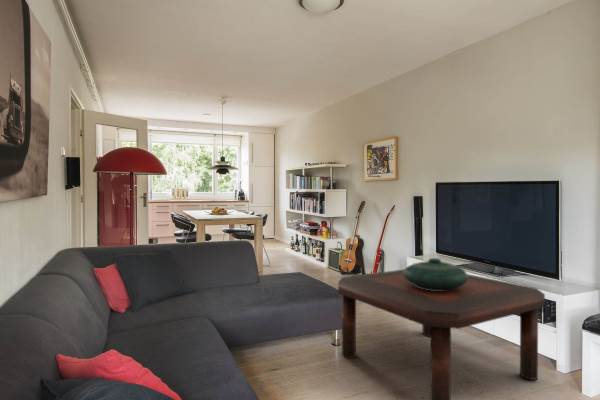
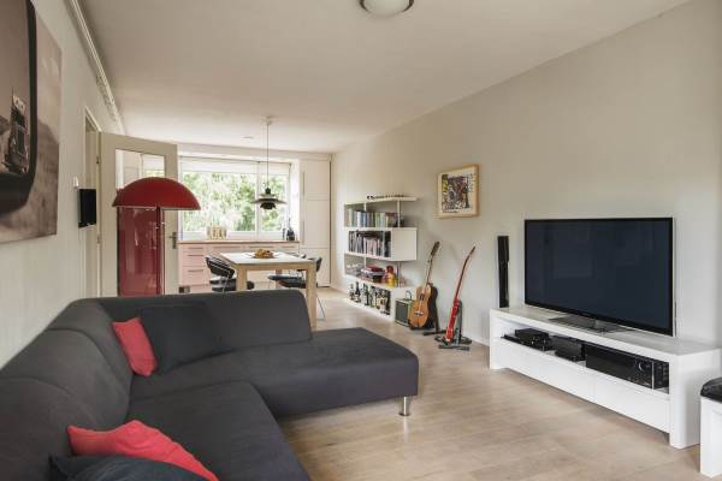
- decorative bowl [403,257,468,291]
- coffee table [337,268,546,400]
